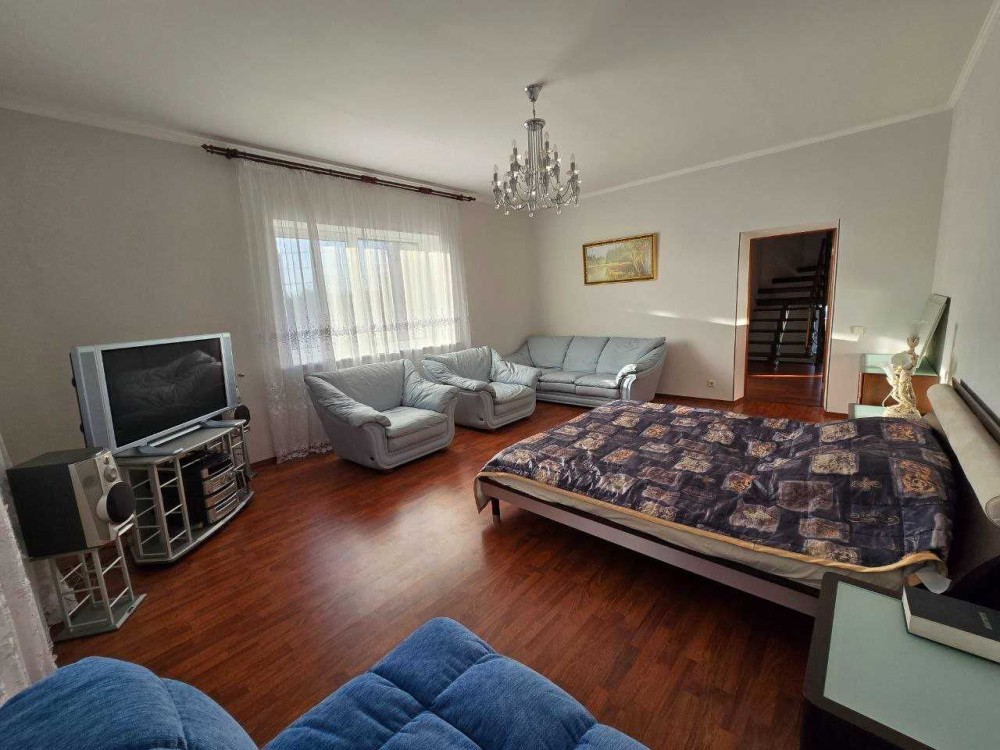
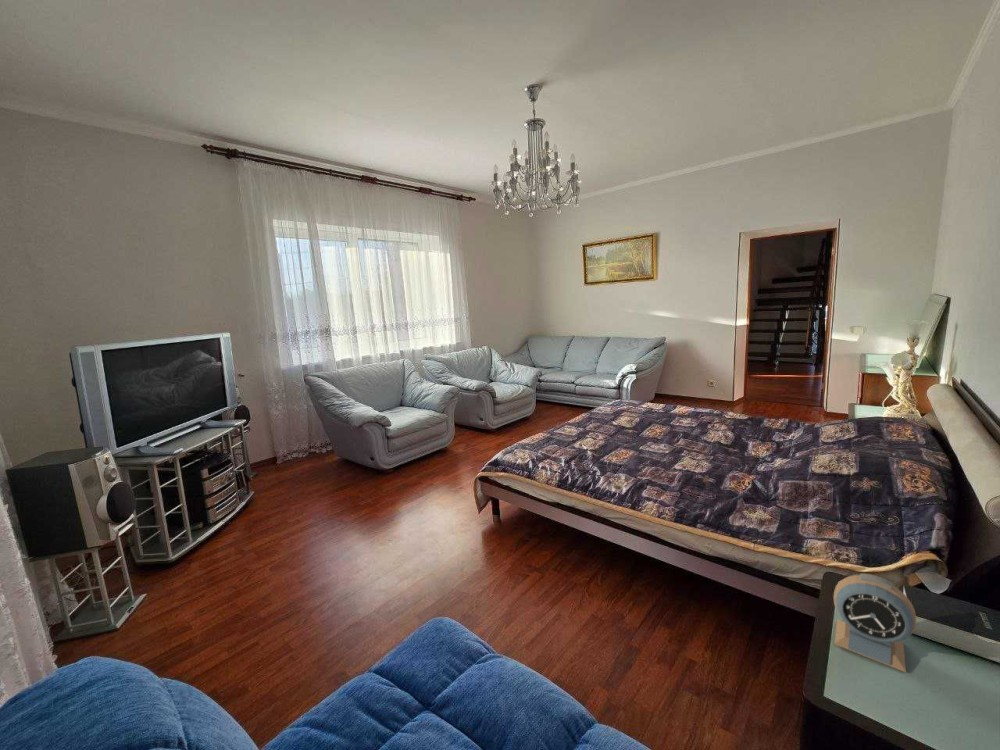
+ alarm clock [833,572,917,673]
